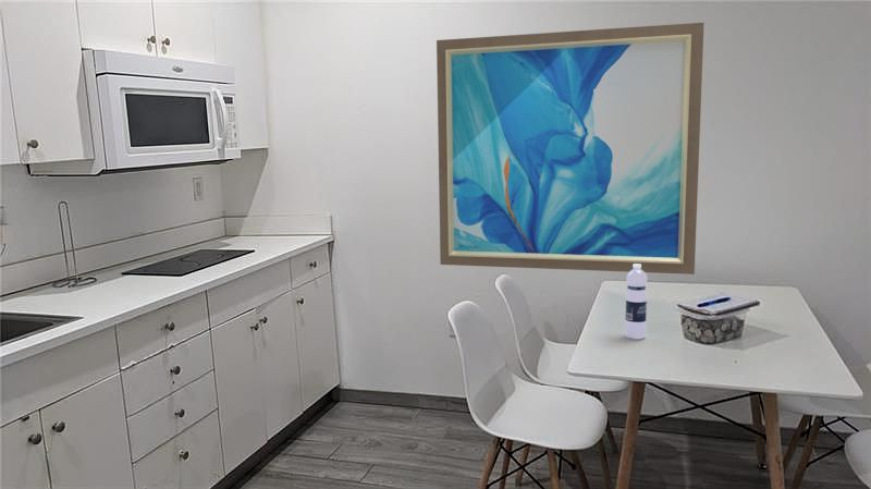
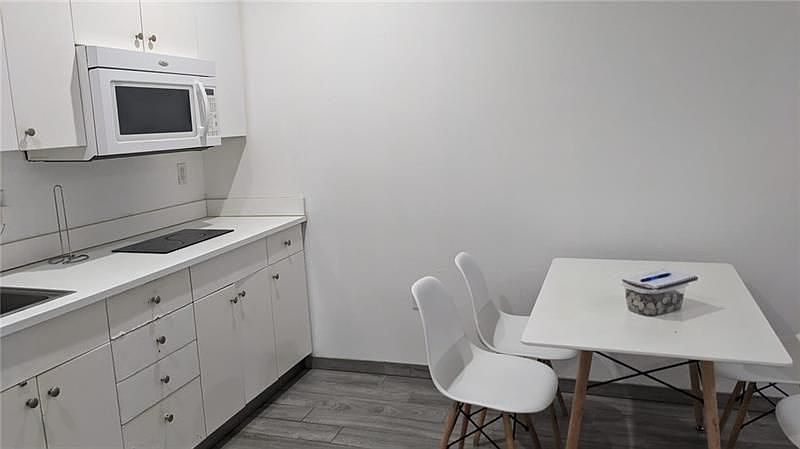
- water bottle [624,264,648,340]
- wall art [436,22,706,276]
